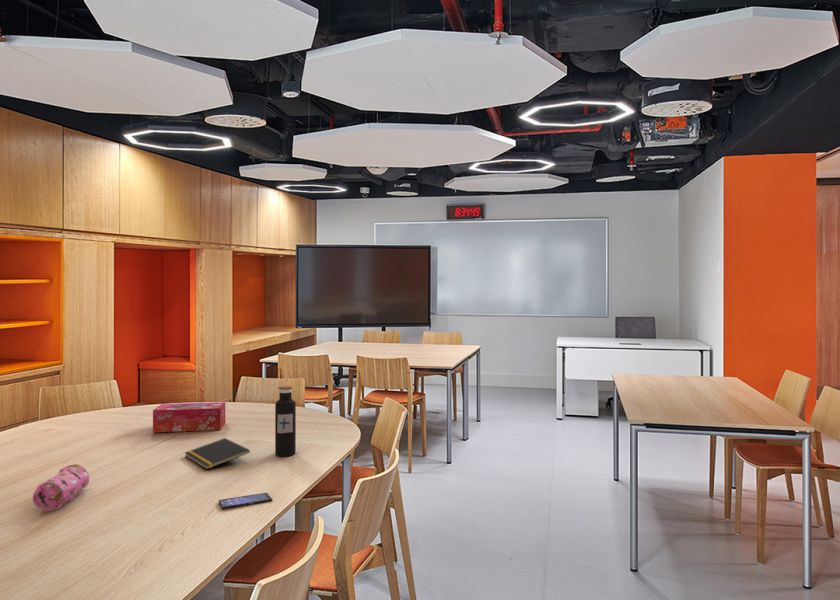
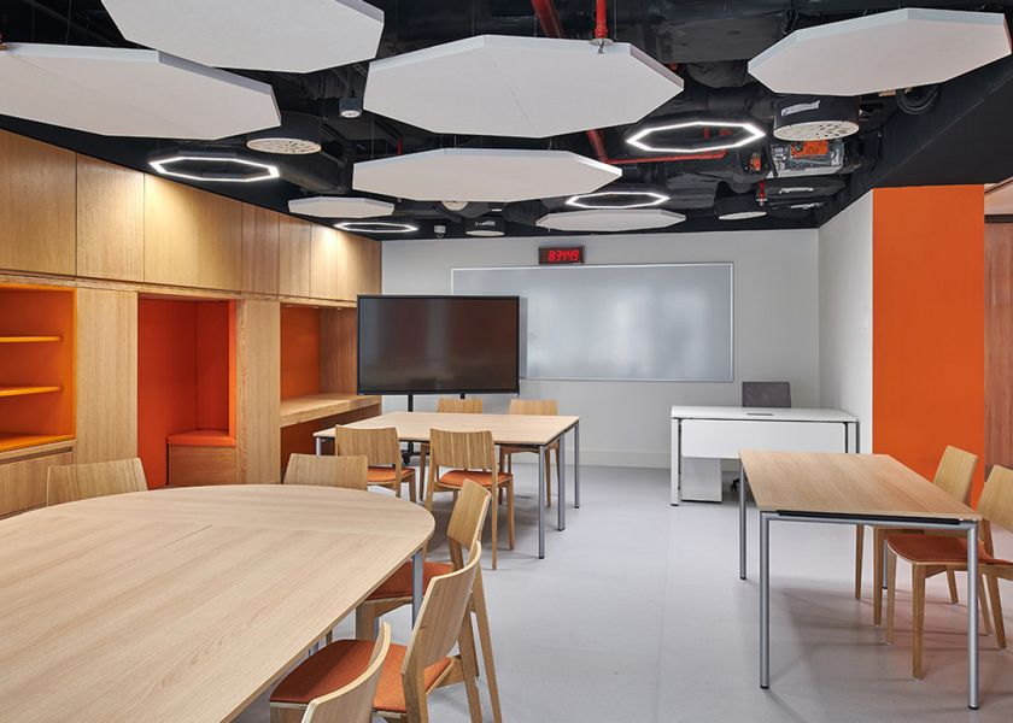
- tissue box [152,401,226,433]
- smartphone [217,492,273,510]
- notepad [184,437,251,470]
- water bottle [274,385,297,457]
- pencil case [32,463,90,512]
